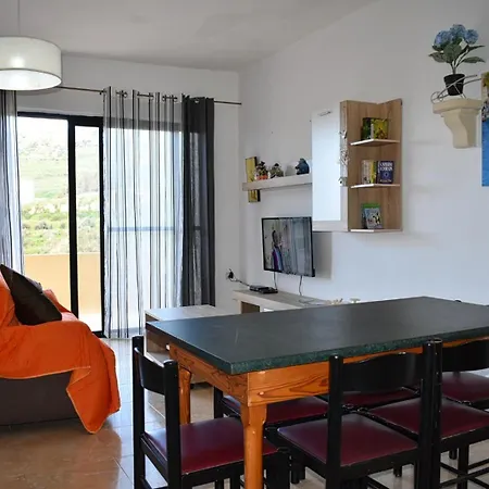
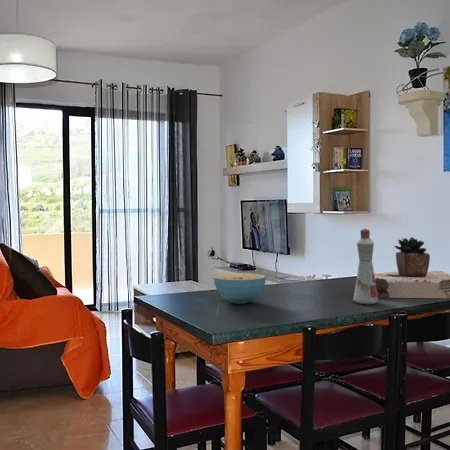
+ cereal bowl [212,272,267,305]
+ bottle [352,227,379,305]
+ succulent plant [374,236,450,299]
